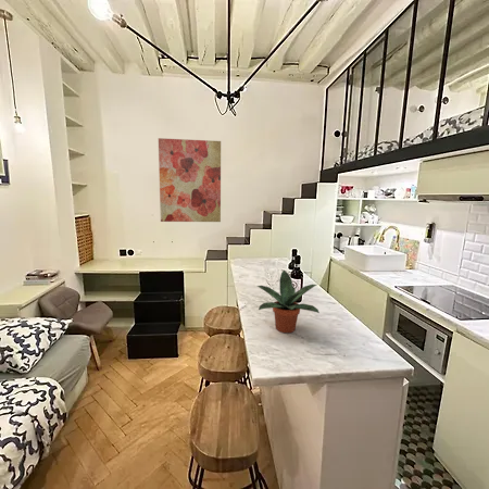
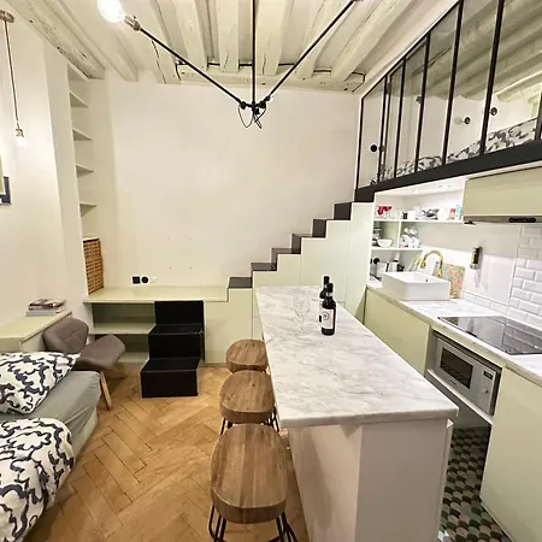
- wall art [158,137,222,223]
- potted plant [256,269,321,334]
